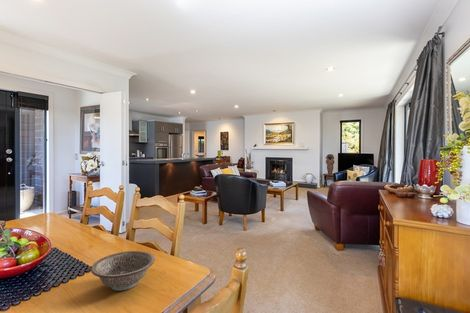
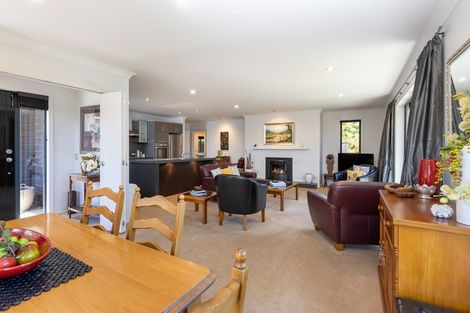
- decorative bowl [90,250,156,292]
